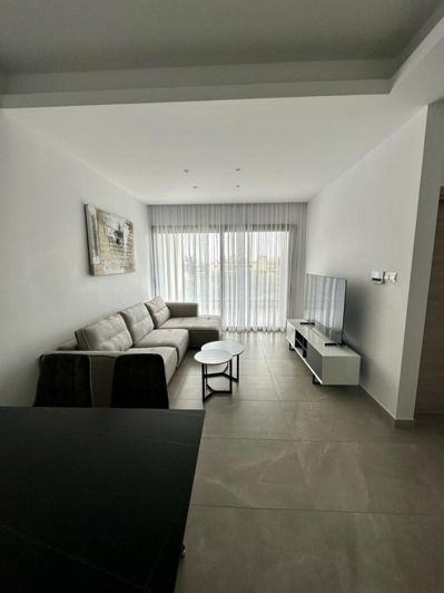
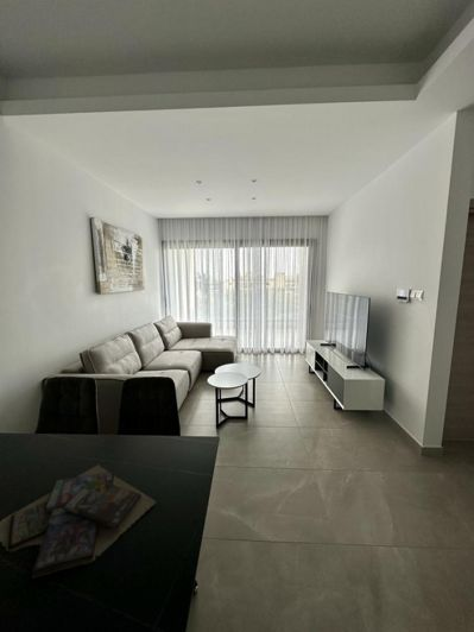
+ video game cases [0,463,157,580]
